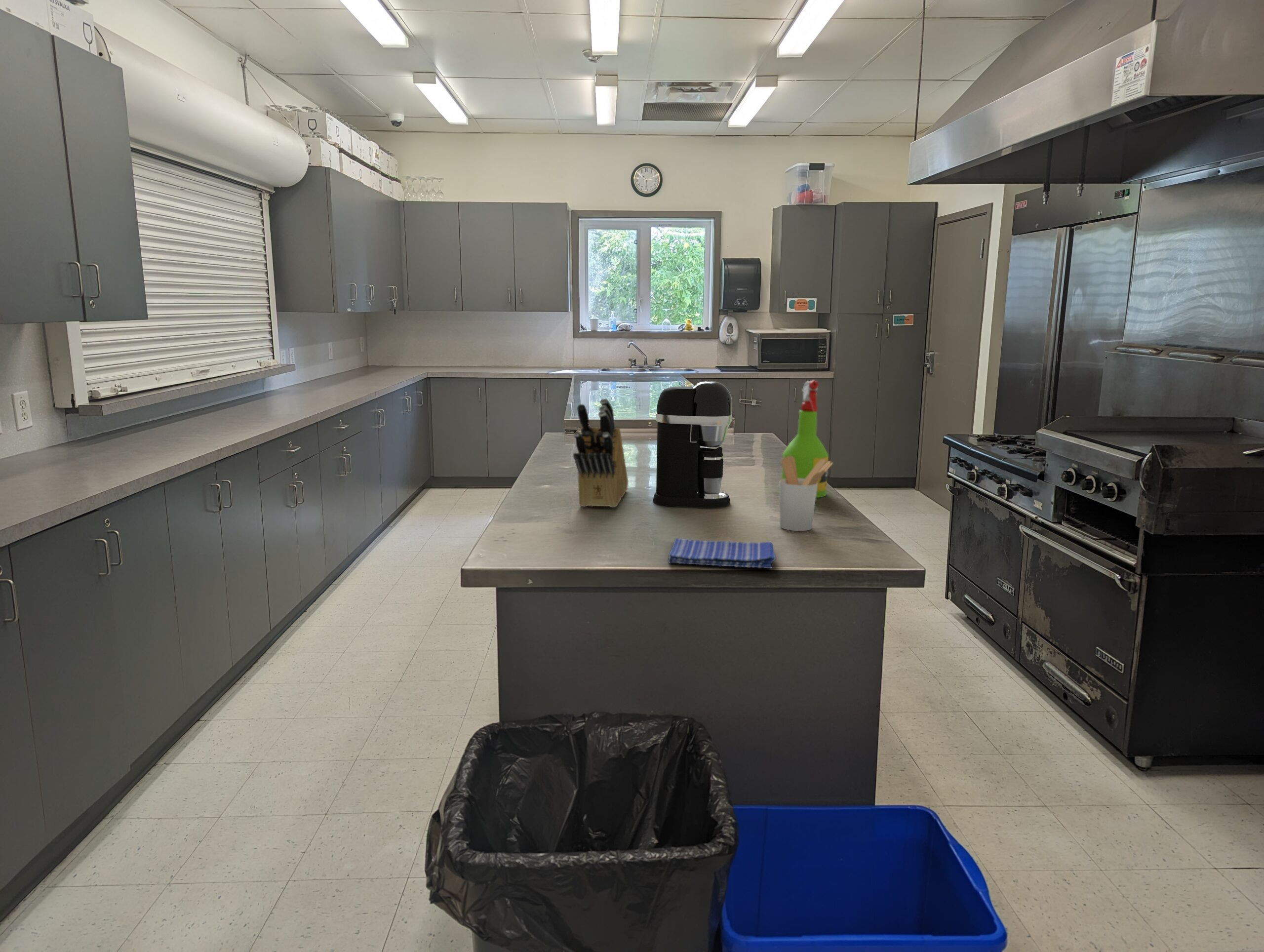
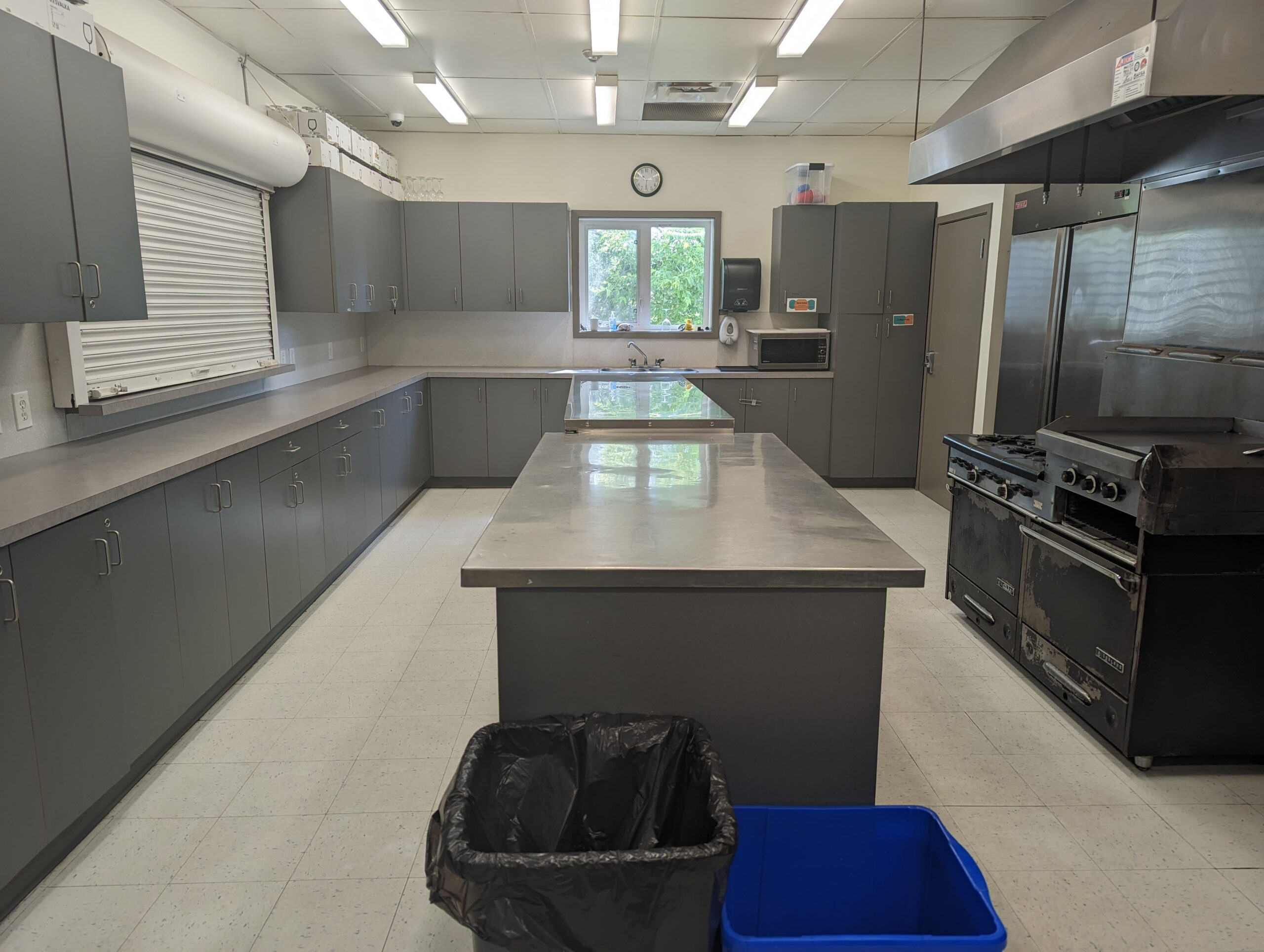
- spray bottle [781,380,829,498]
- dish towel [668,538,776,569]
- knife block [573,398,629,508]
- utensil holder [779,456,833,531]
- coffee maker [653,381,733,508]
